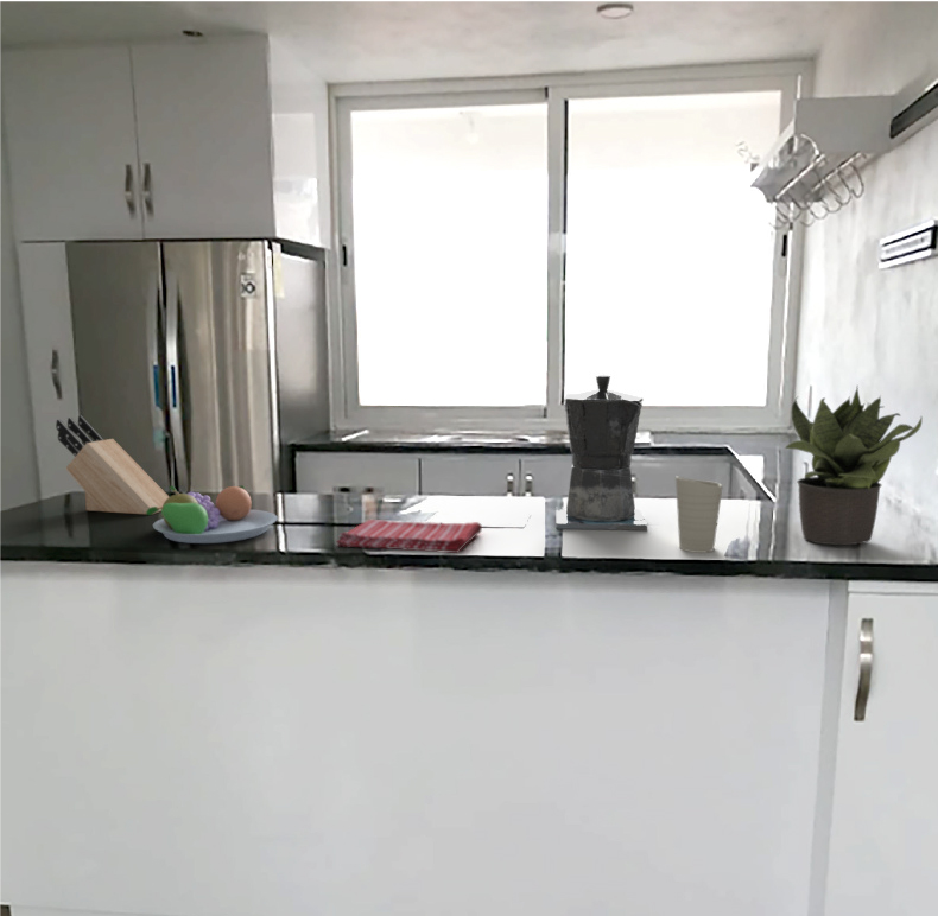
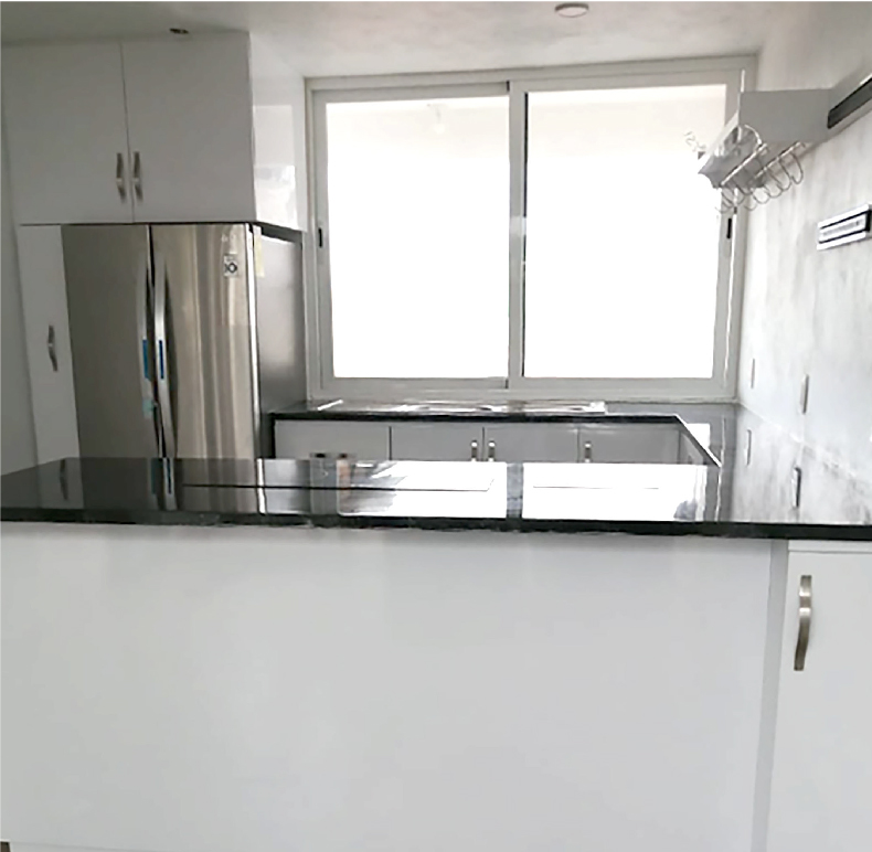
- fruit bowl [145,484,279,545]
- knife block [55,414,170,516]
- cup [674,475,724,554]
- dish towel [335,519,483,554]
- potted plant [784,386,924,546]
- coffee maker [554,373,648,532]
